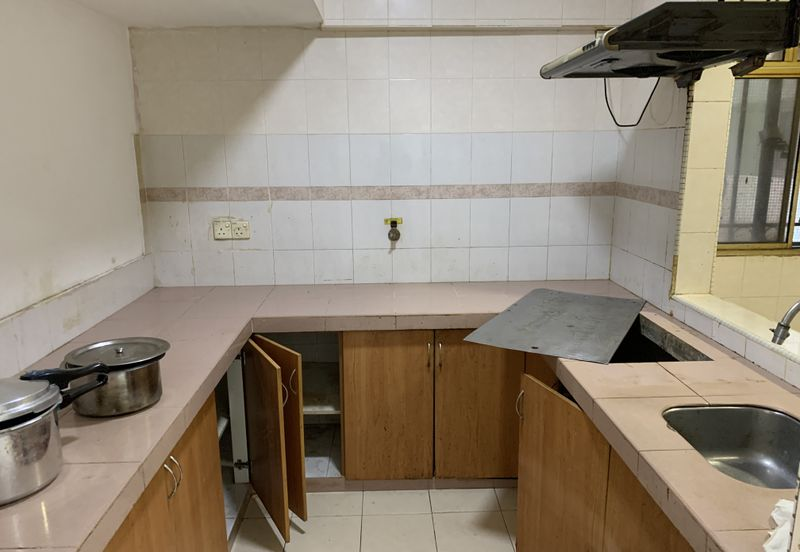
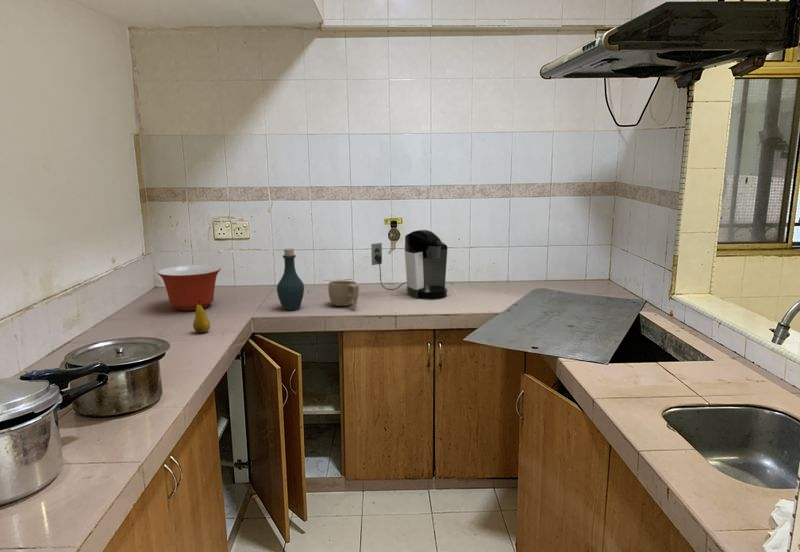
+ coffee maker [370,229,448,300]
+ mixing bowl [156,264,222,311]
+ fruit [192,300,211,333]
+ bottle [276,248,305,311]
+ cup [327,279,360,309]
